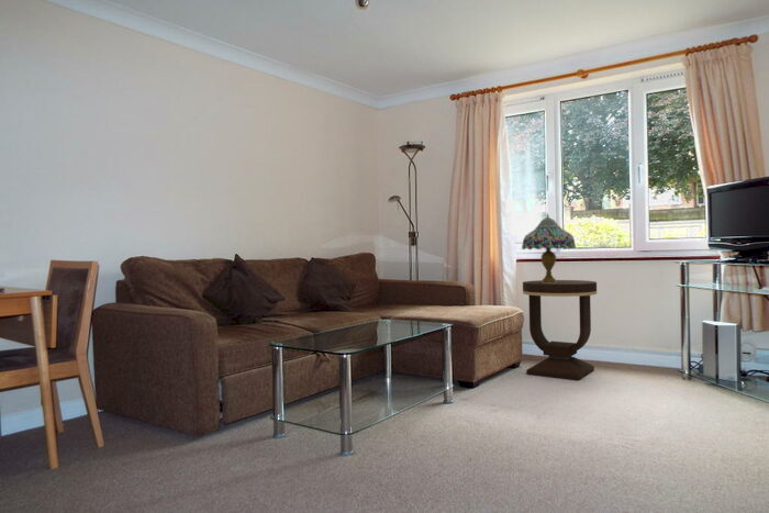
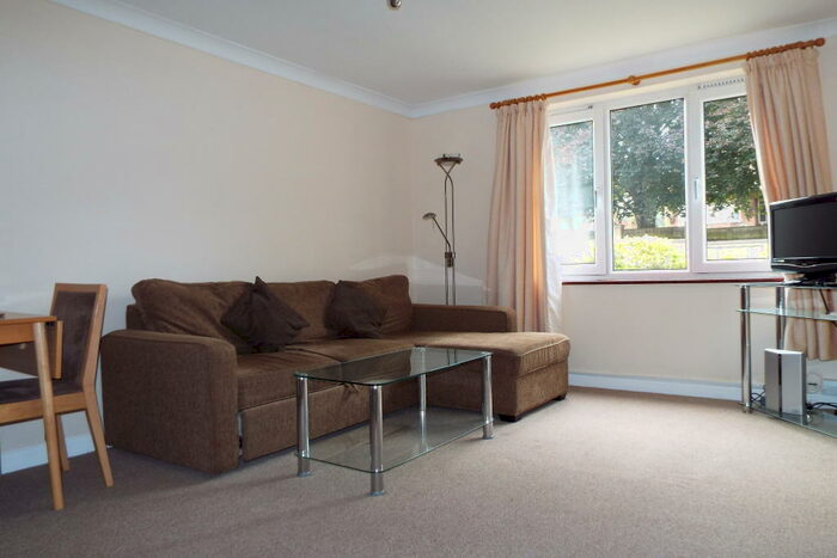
- table lamp [521,212,577,283]
- side table [522,279,598,381]
